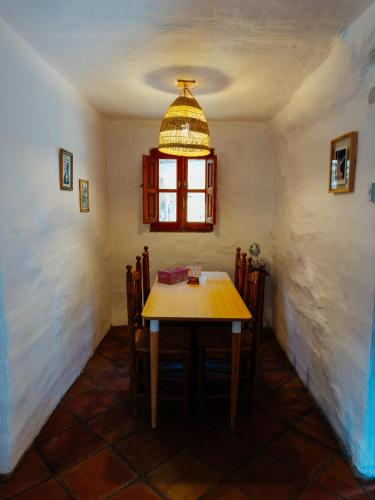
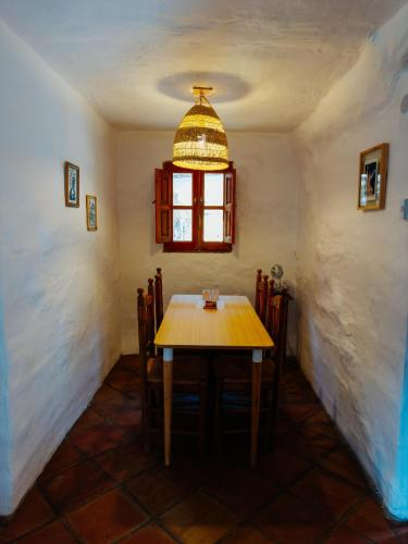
- tissue box [157,266,192,285]
